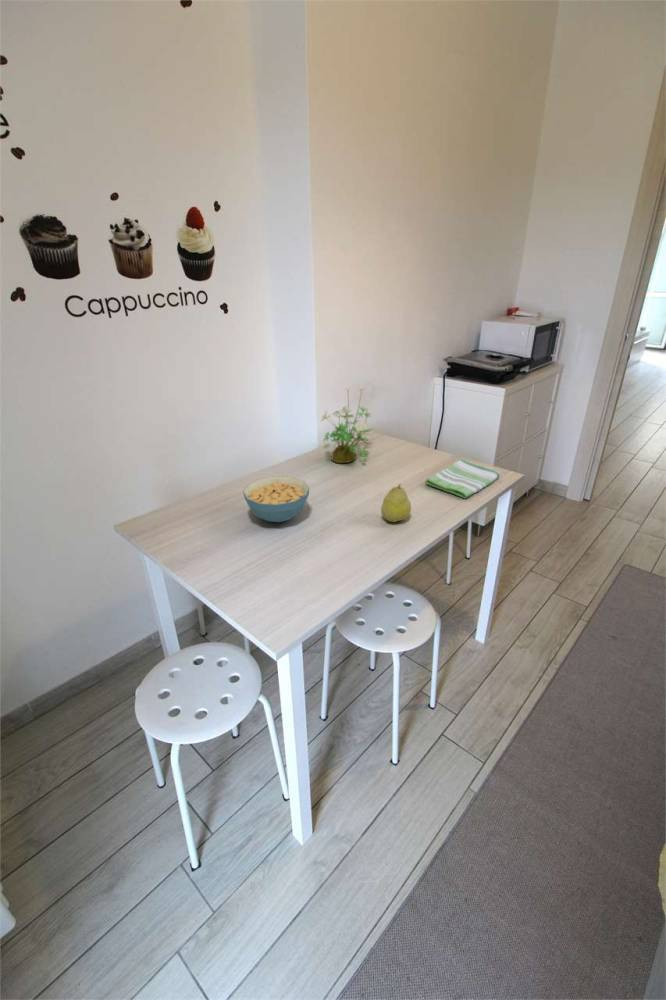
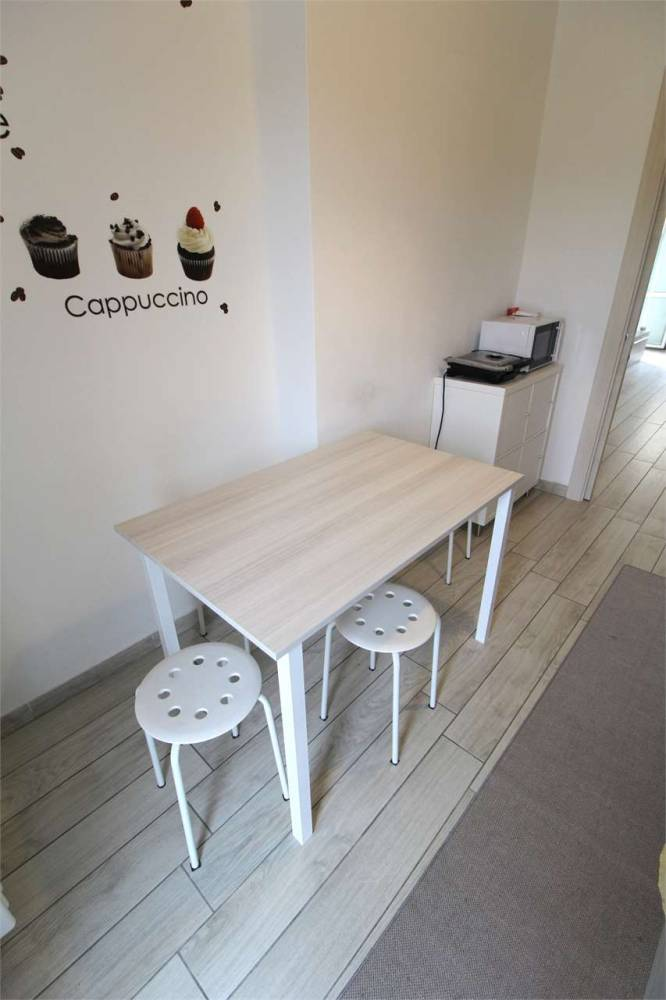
- fruit [380,482,412,523]
- dish towel [424,458,501,499]
- potted plant [318,386,373,464]
- cereal bowl [242,475,310,523]
